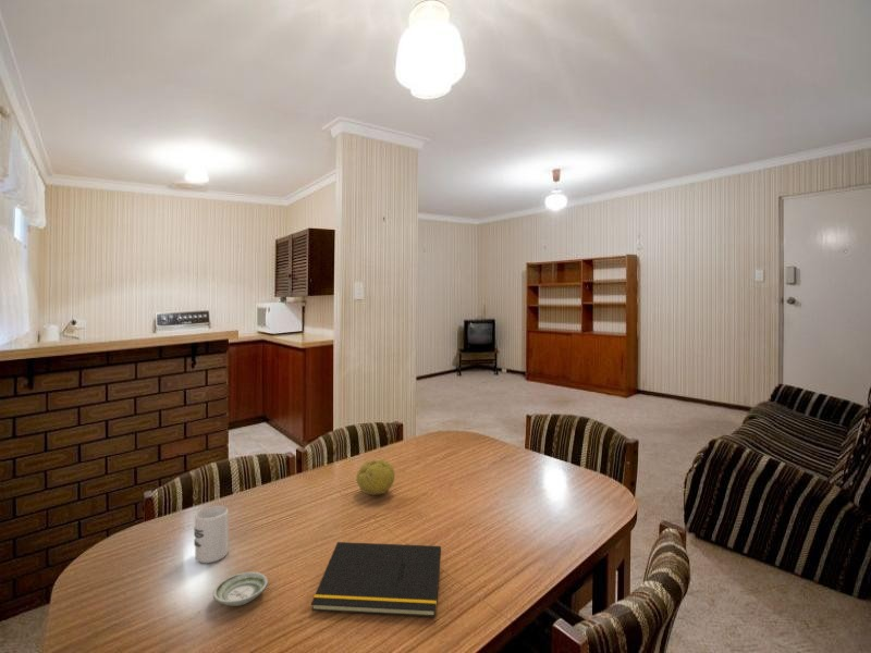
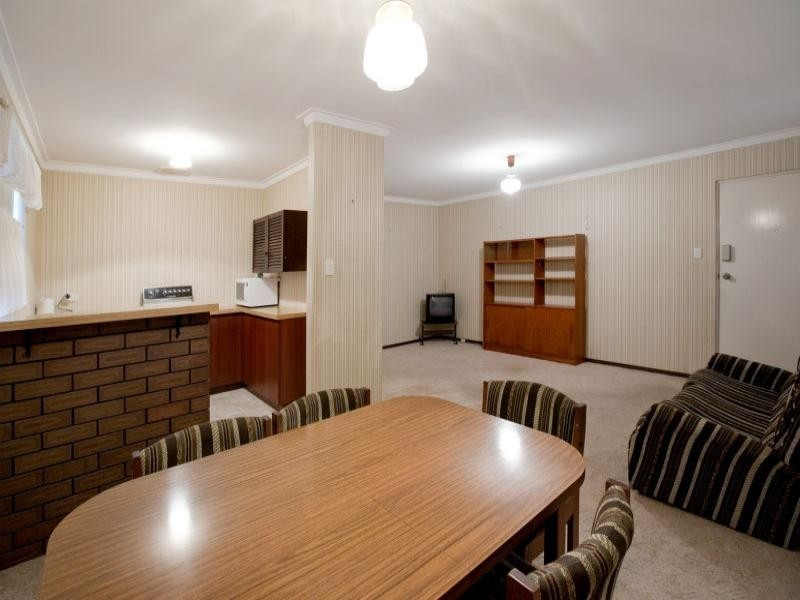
- cup [193,505,230,564]
- saucer [212,571,269,607]
- fruit [355,458,396,496]
- notepad [310,541,442,618]
